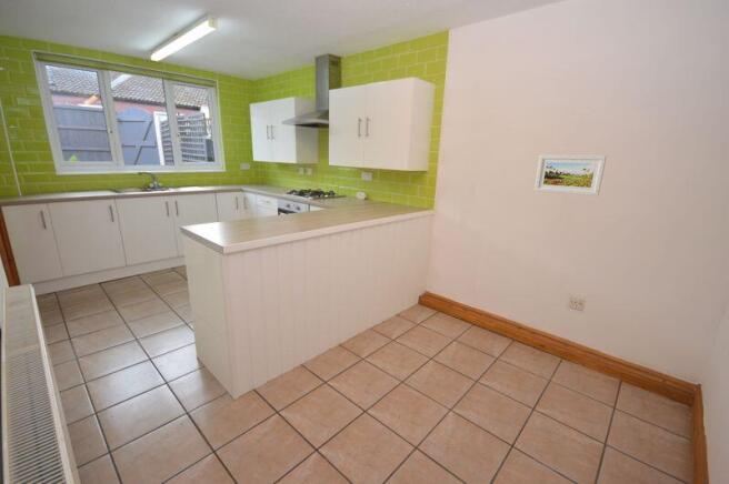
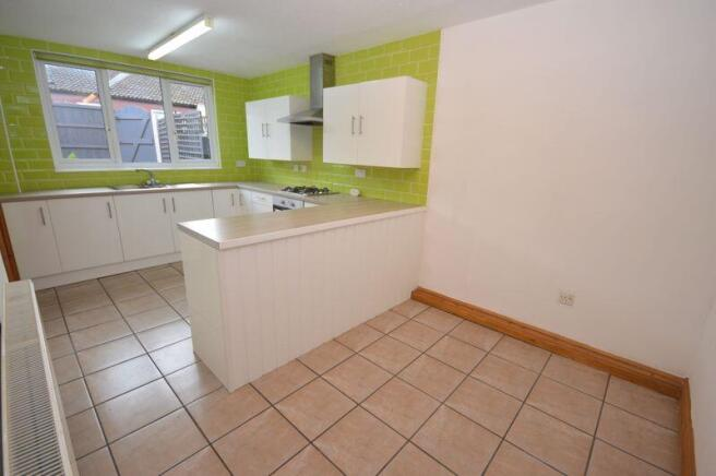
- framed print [533,154,608,196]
